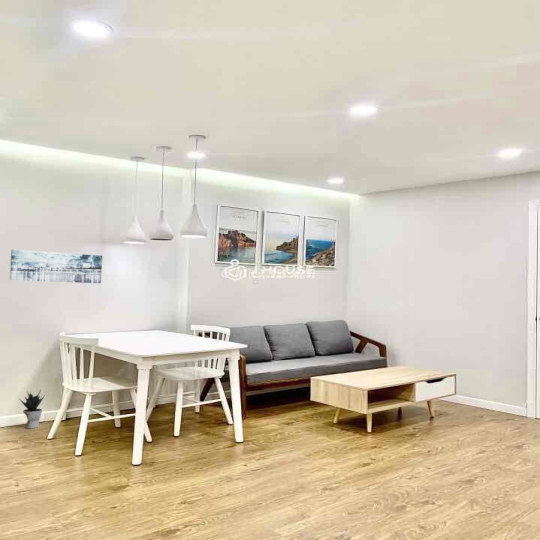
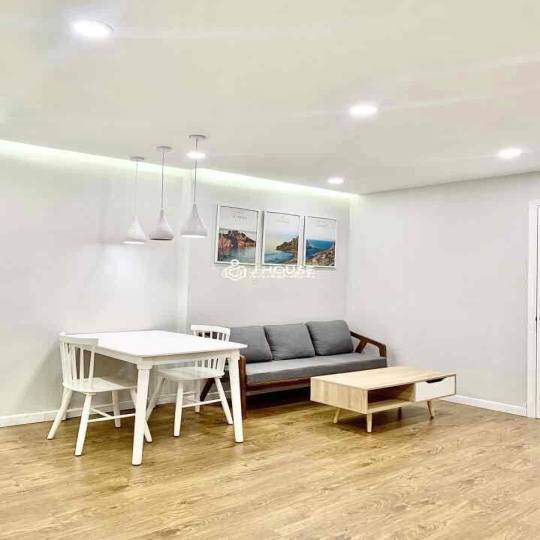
- wall art [9,249,103,284]
- potted plant [19,389,46,429]
